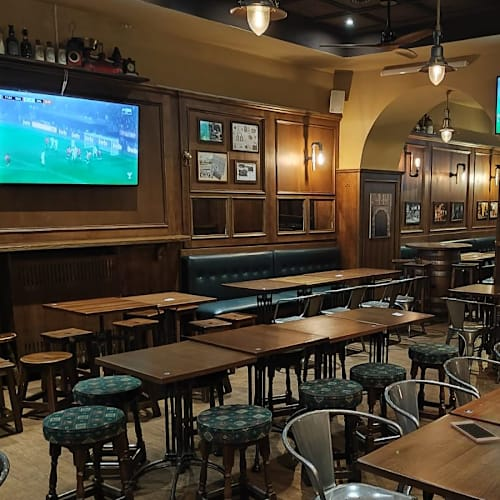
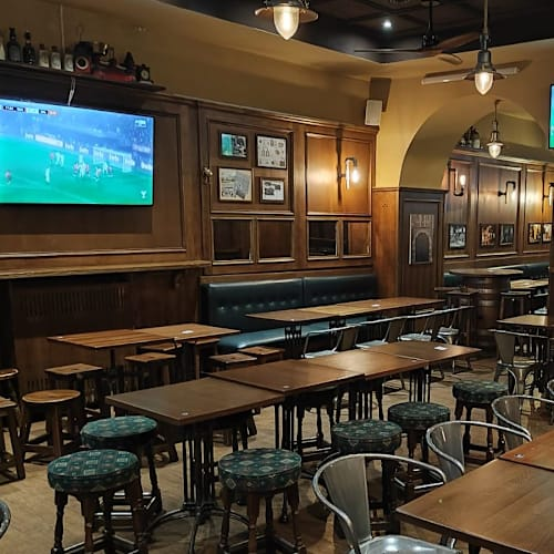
- cell phone [449,420,500,444]
